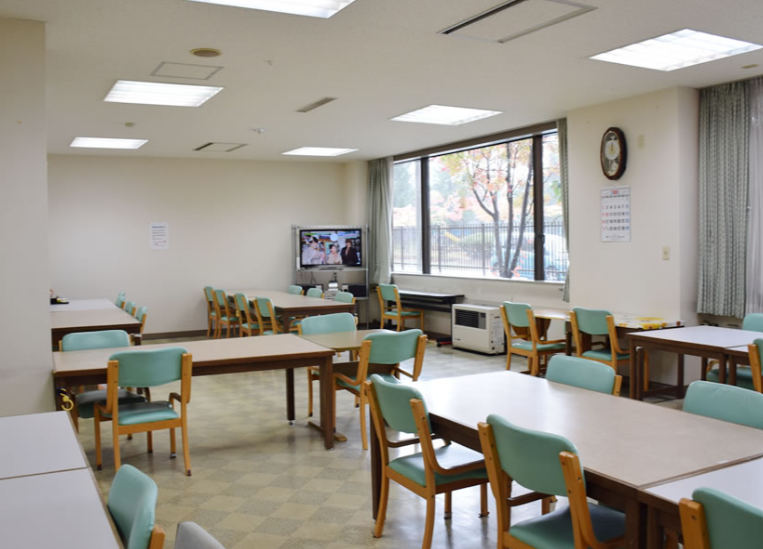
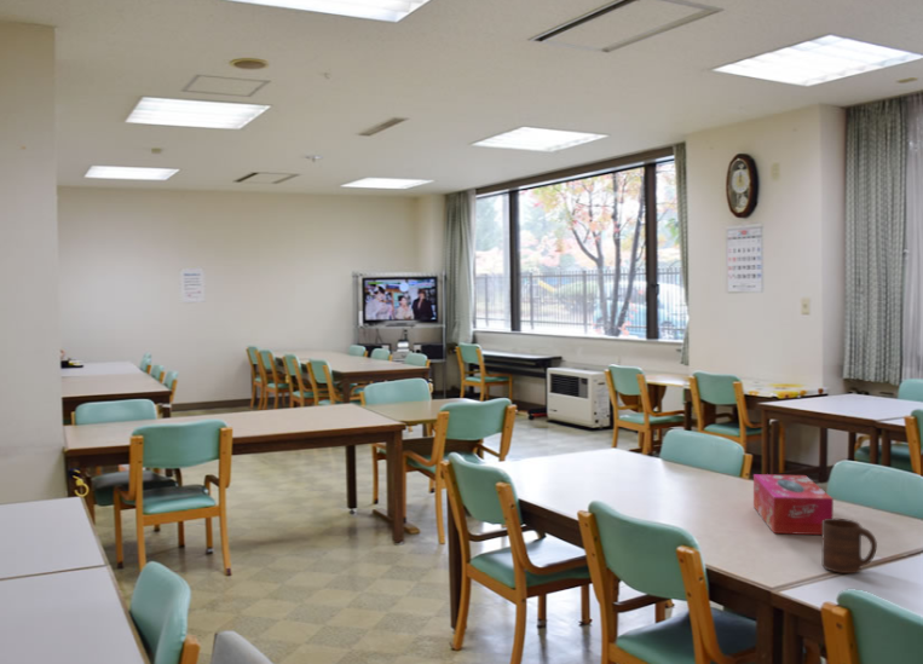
+ tissue box [752,473,835,536]
+ cup [821,518,878,574]
